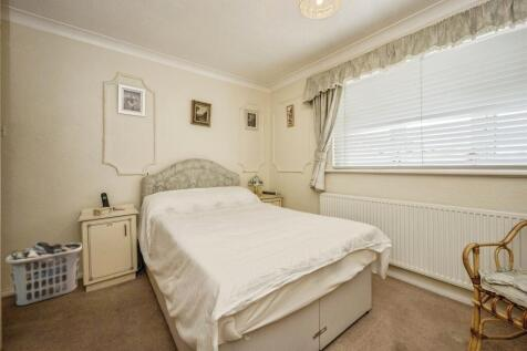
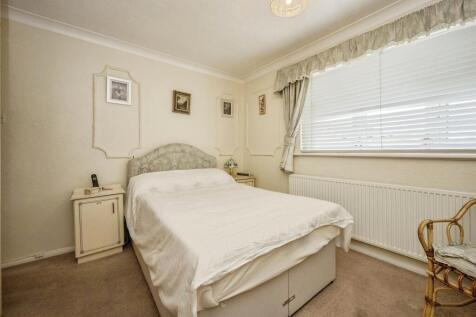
- clothes hamper [4,241,83,307]
